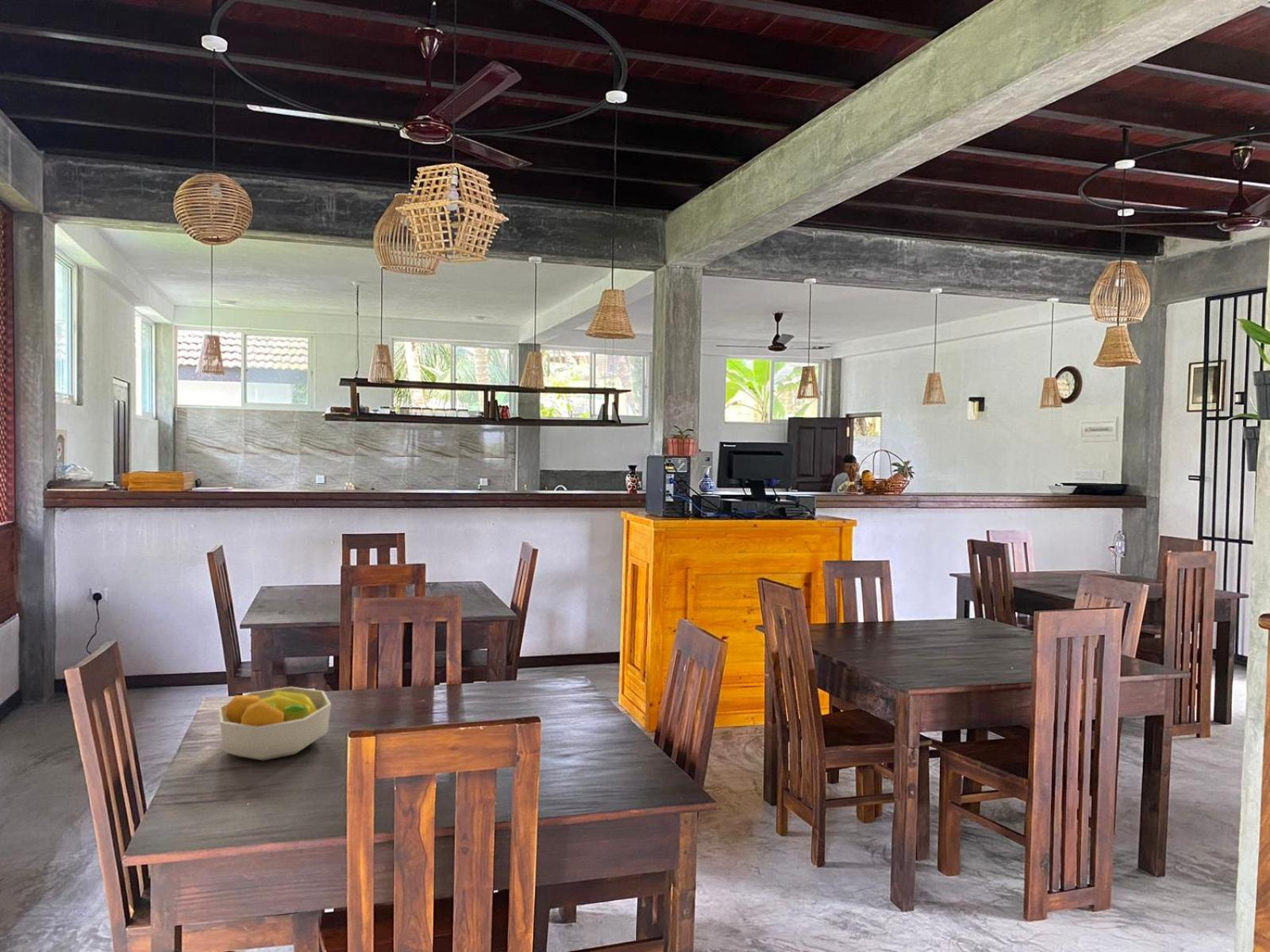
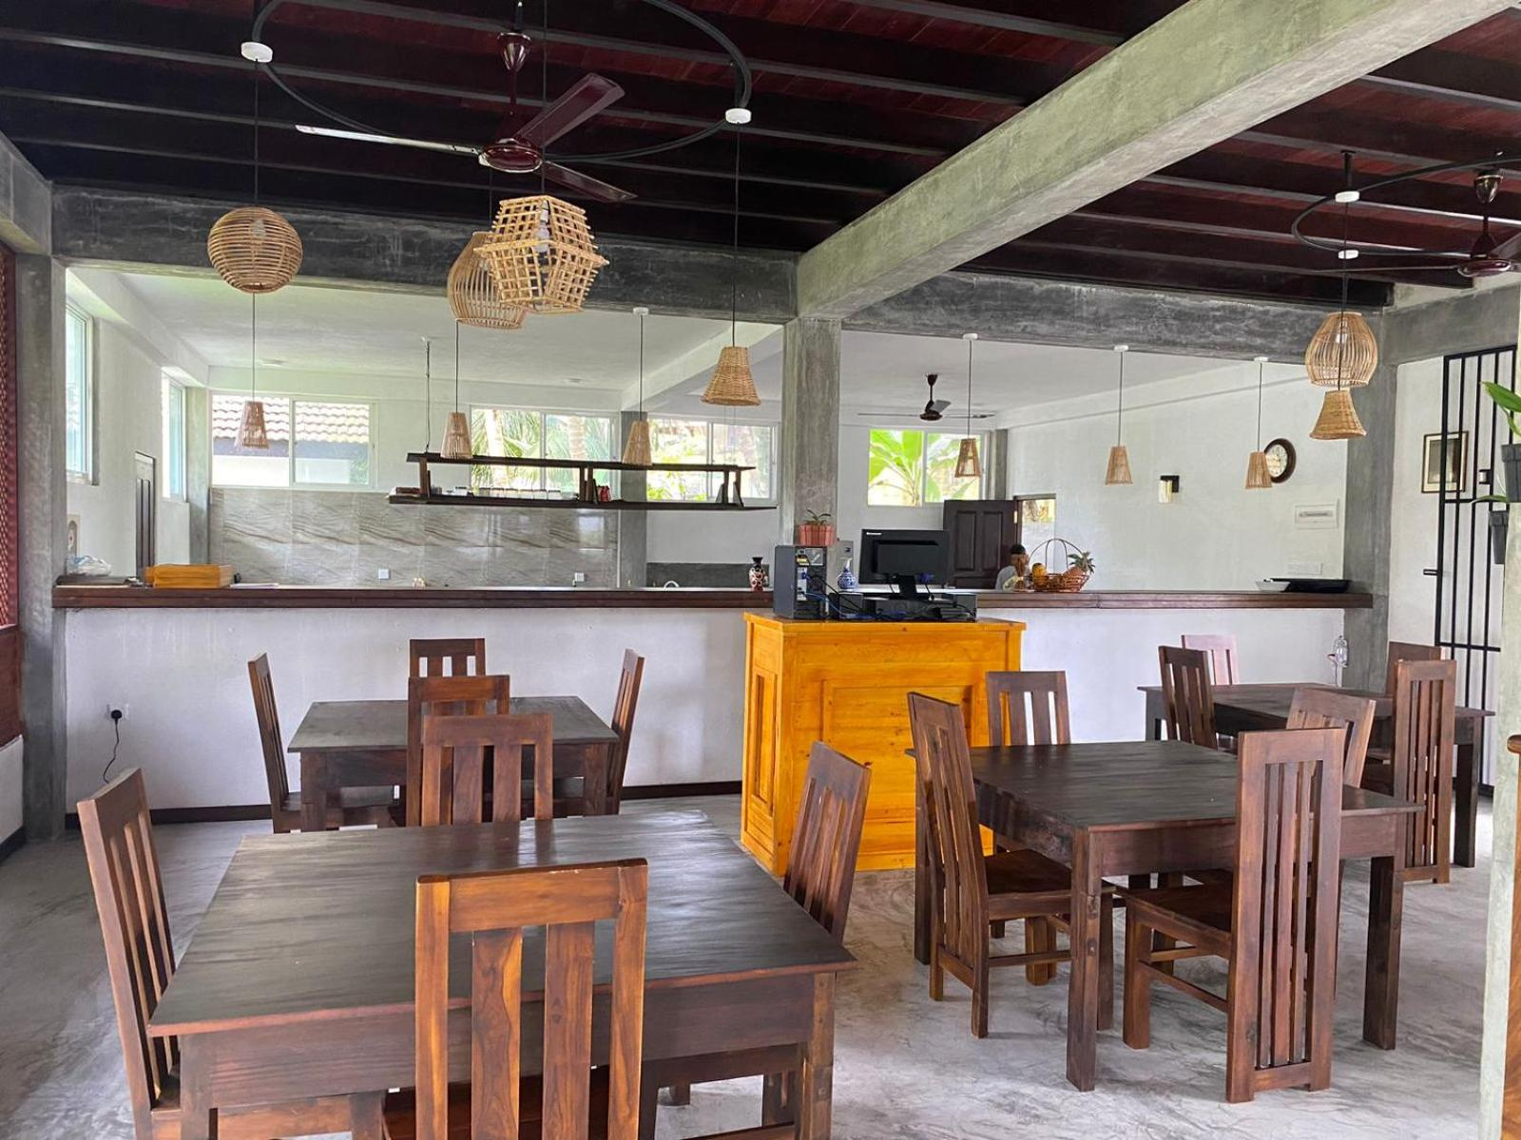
- fruit bowl [217,686,332,762]
